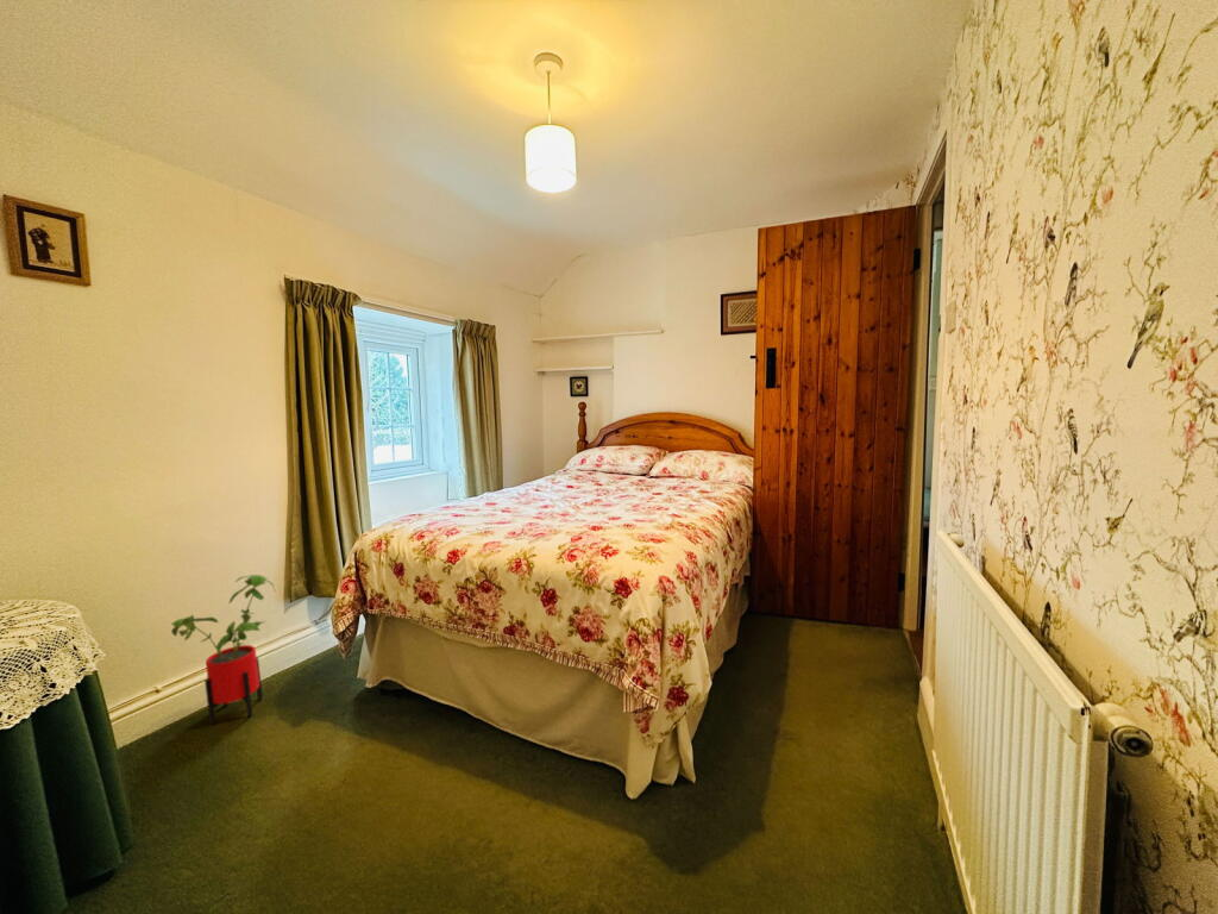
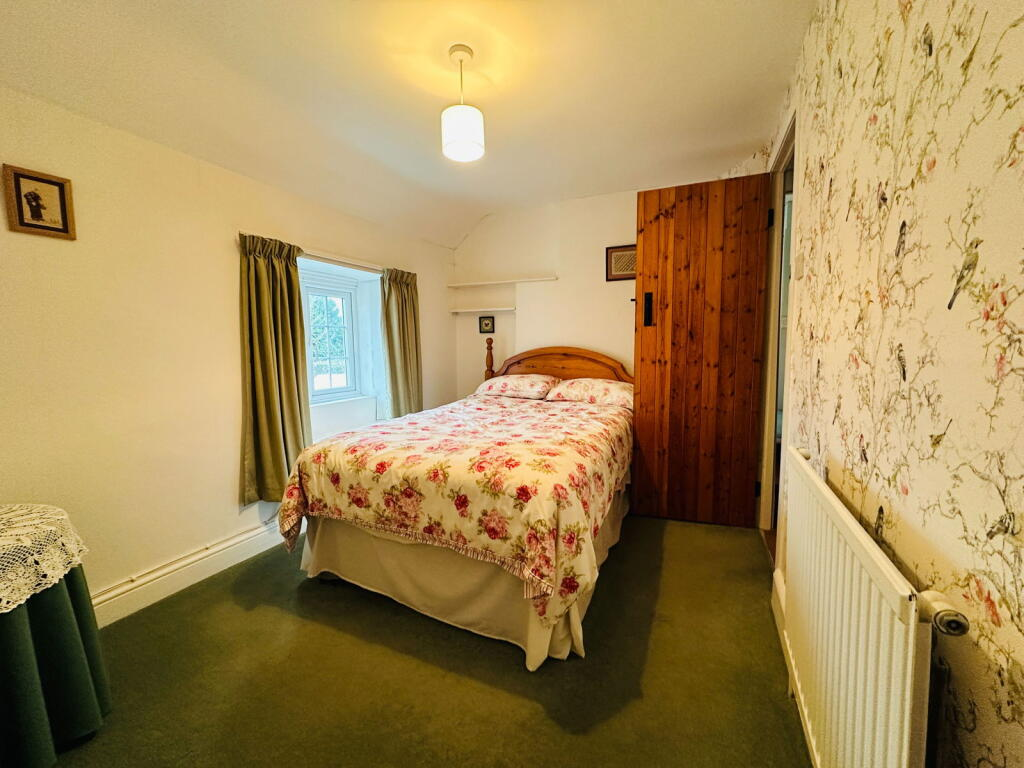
- house plant [170,574,276,726]
